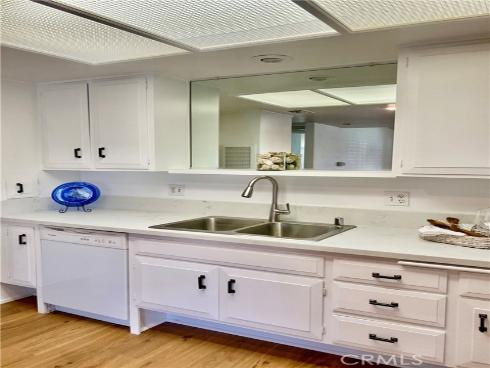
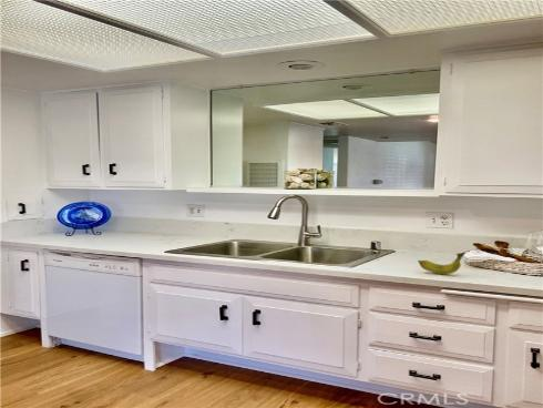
+ fruit [417,251,467,275]
